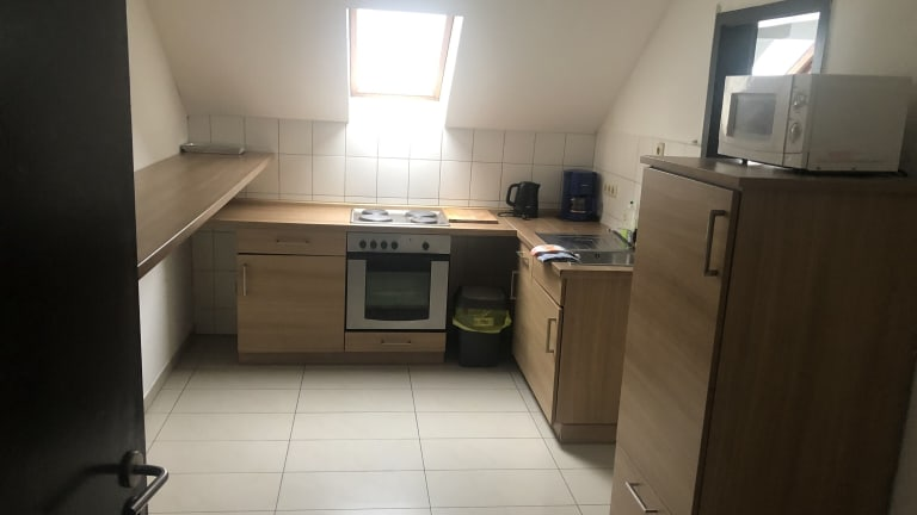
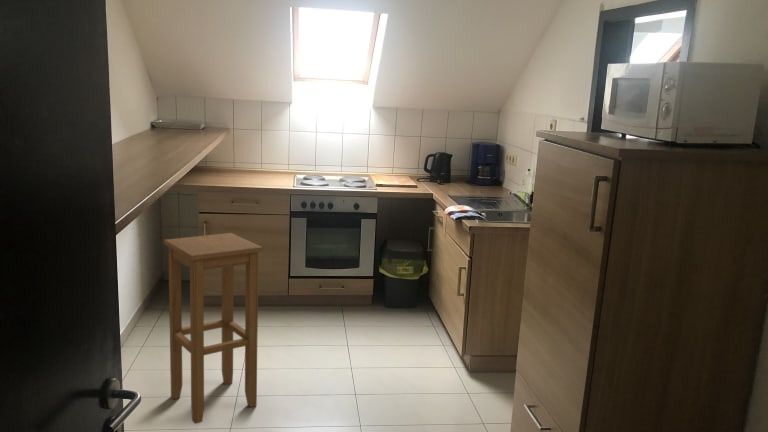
+ stool [163,232,264,425]
